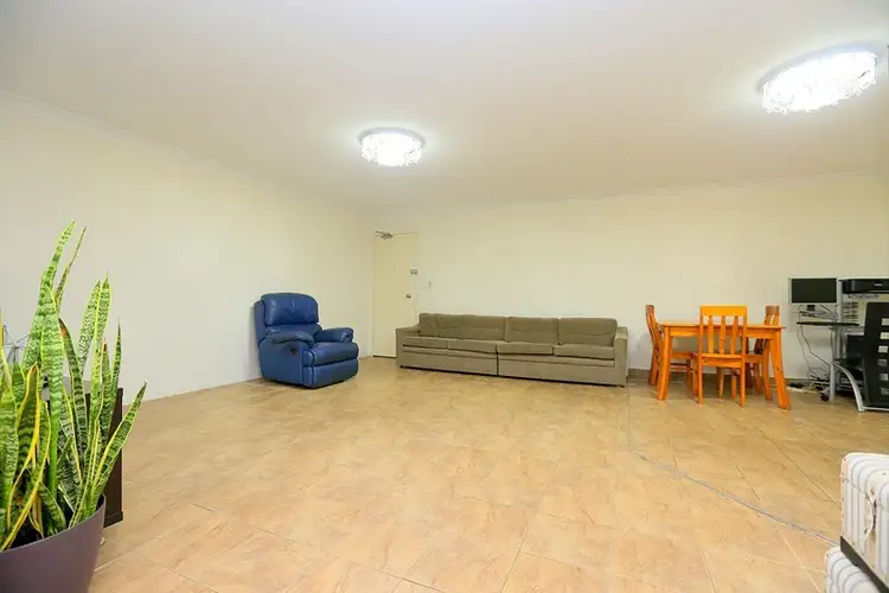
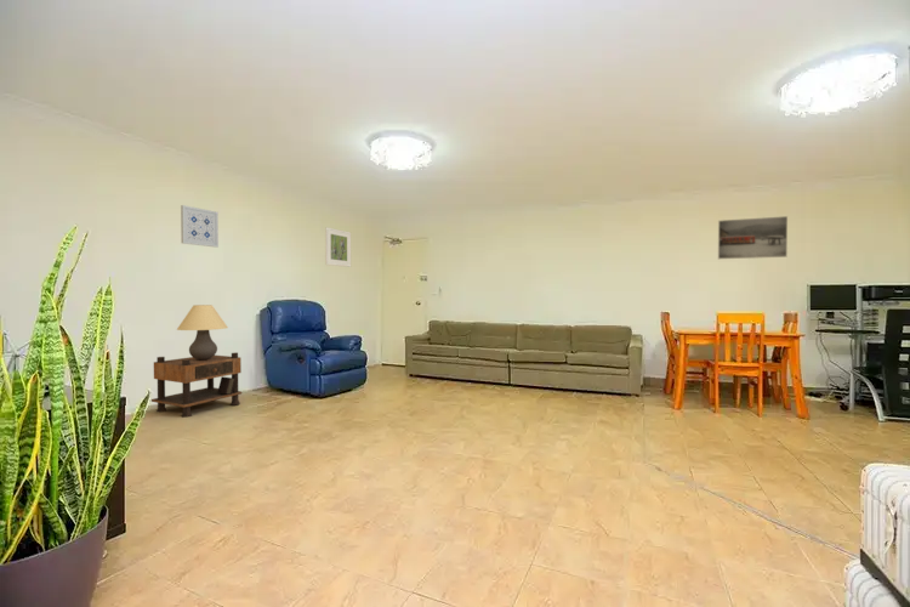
+ wall art [180,204,220,249]
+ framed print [717,215,789,260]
+ table lamp [176,304,229,361]
+ nightstand [150,352,243,419]
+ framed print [324,226,352,268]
